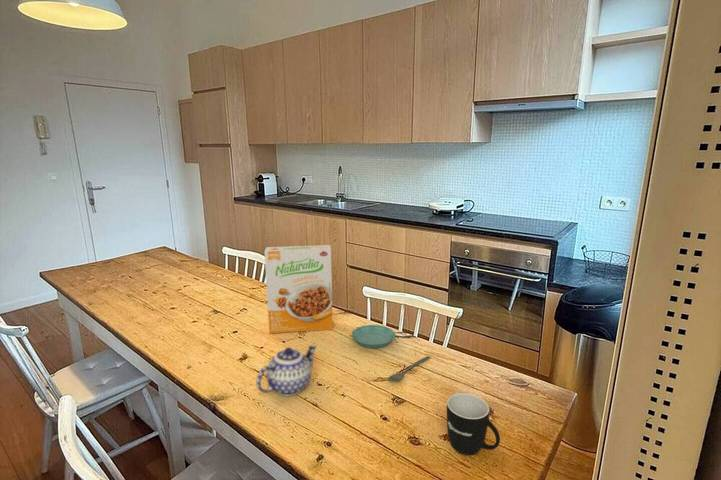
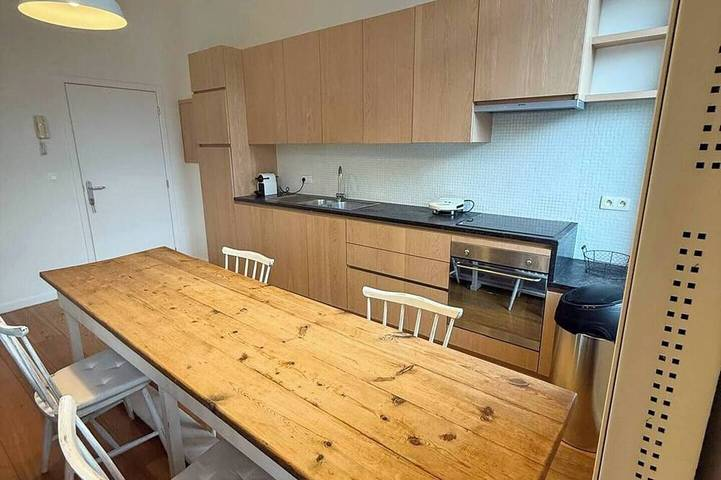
- mug [446,392,501,456]
- spoon [387,355,432,382]
- teapot [255,344,317,397]
- saucer [351,324,396,349]
- cereal box [263,244,334,334]
